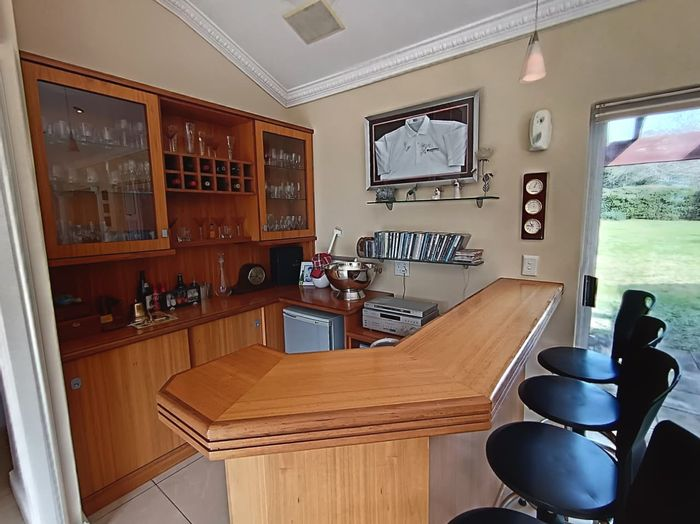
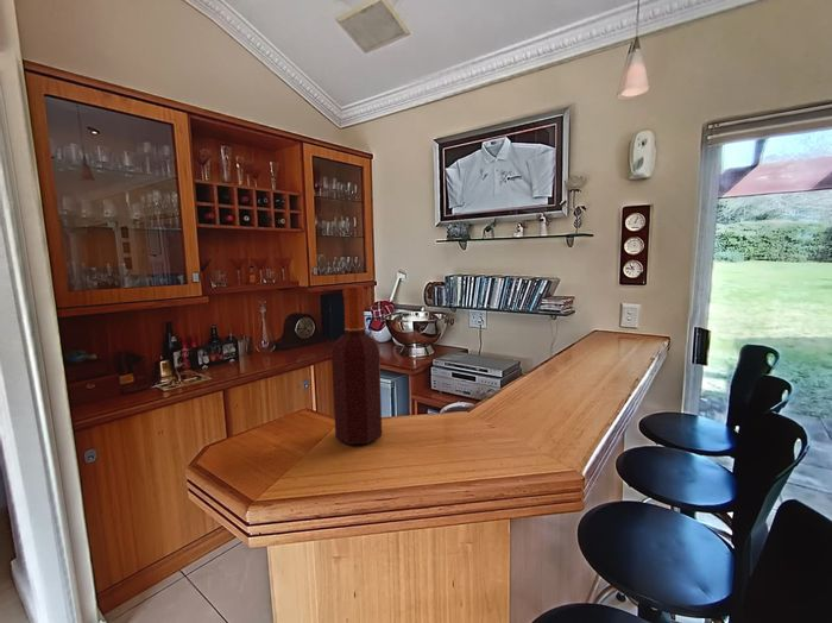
+ bottle [330,284,383,446]
